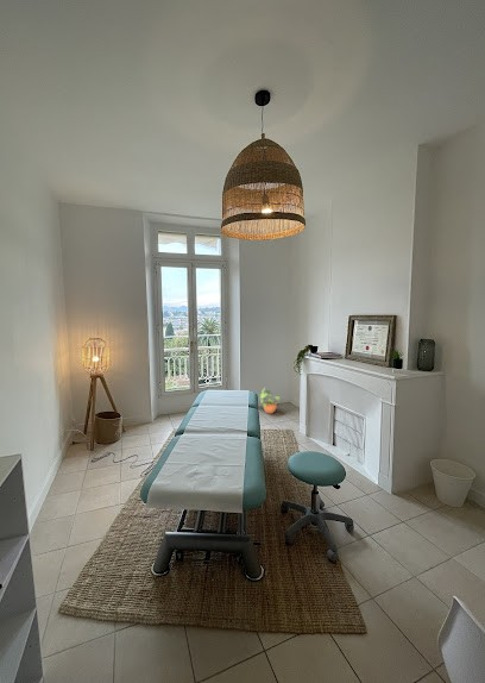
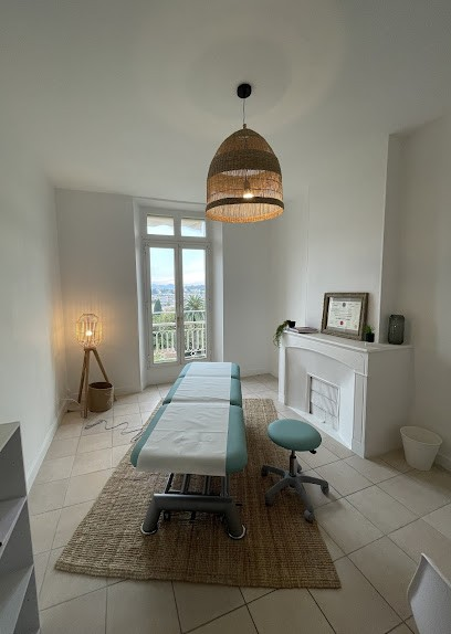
- potted plant [258,387,282,415]
